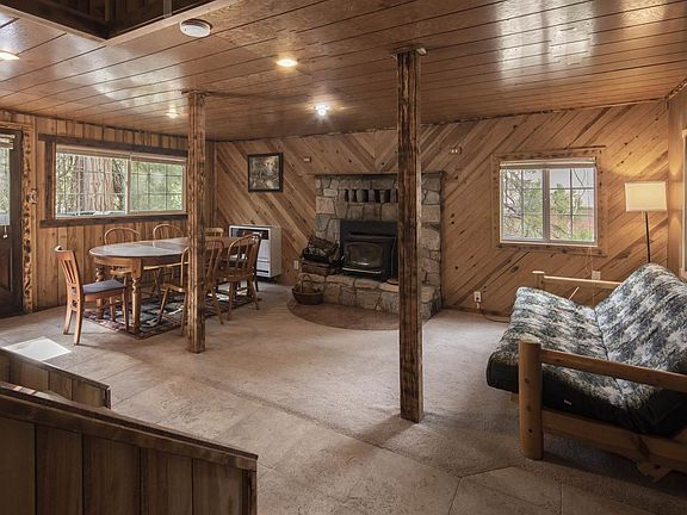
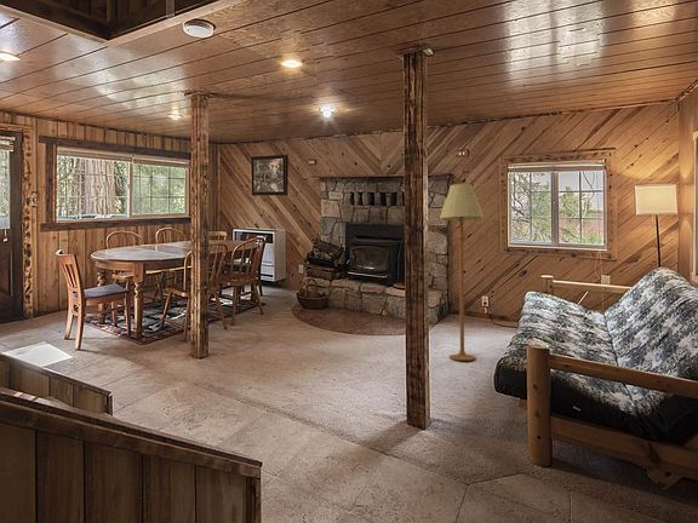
+ floor lamp [439,183,485,362]
